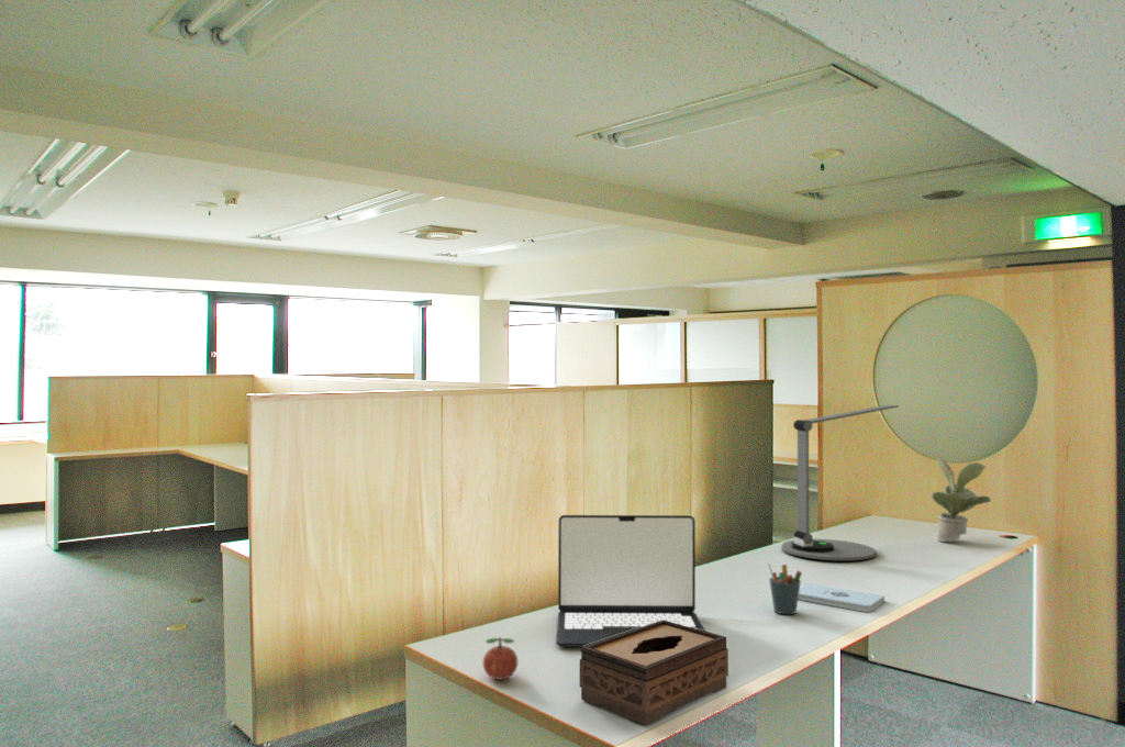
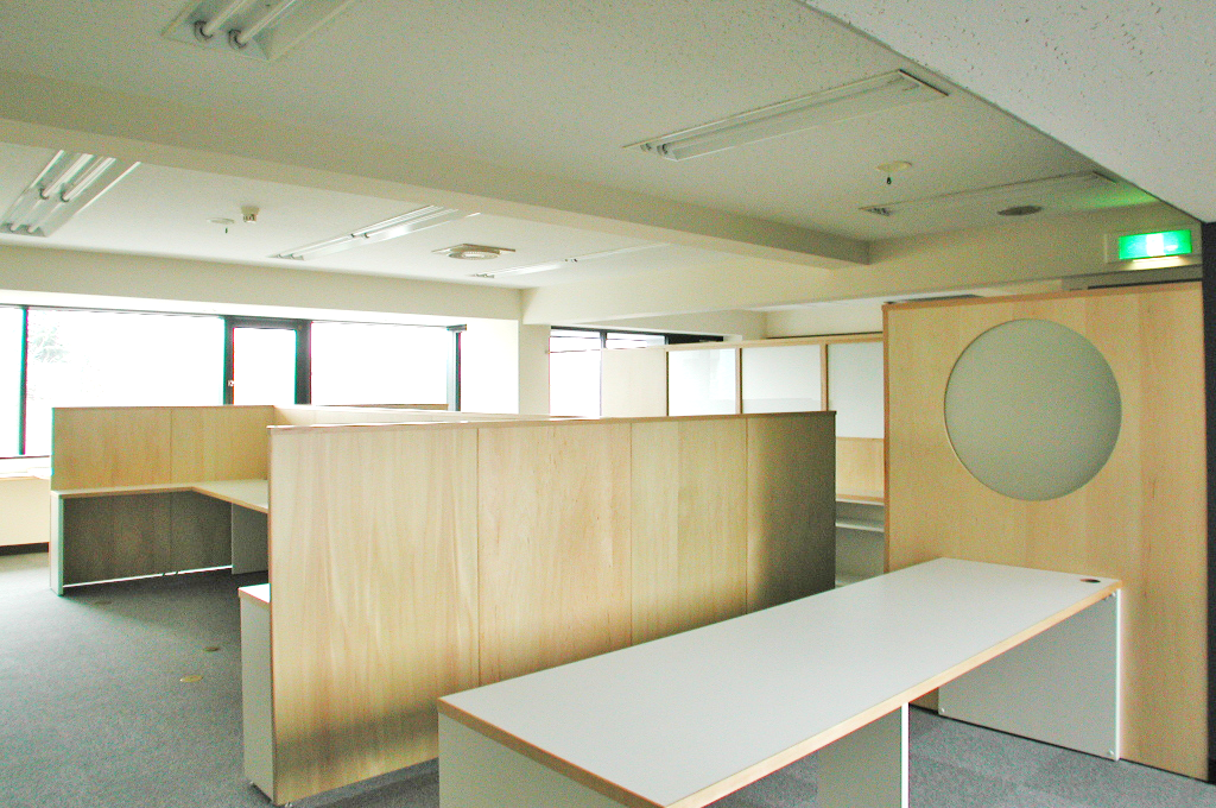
- tissue box [579,620,729,726]
- apple [482,636,520,681]
- potted plant [931,457,992,543]
- pen holder [767,561,803,615]
- notepad [798,582,885,613]
- laptop [555,514,705,648]
- desk lamp [780,404,900,561]
